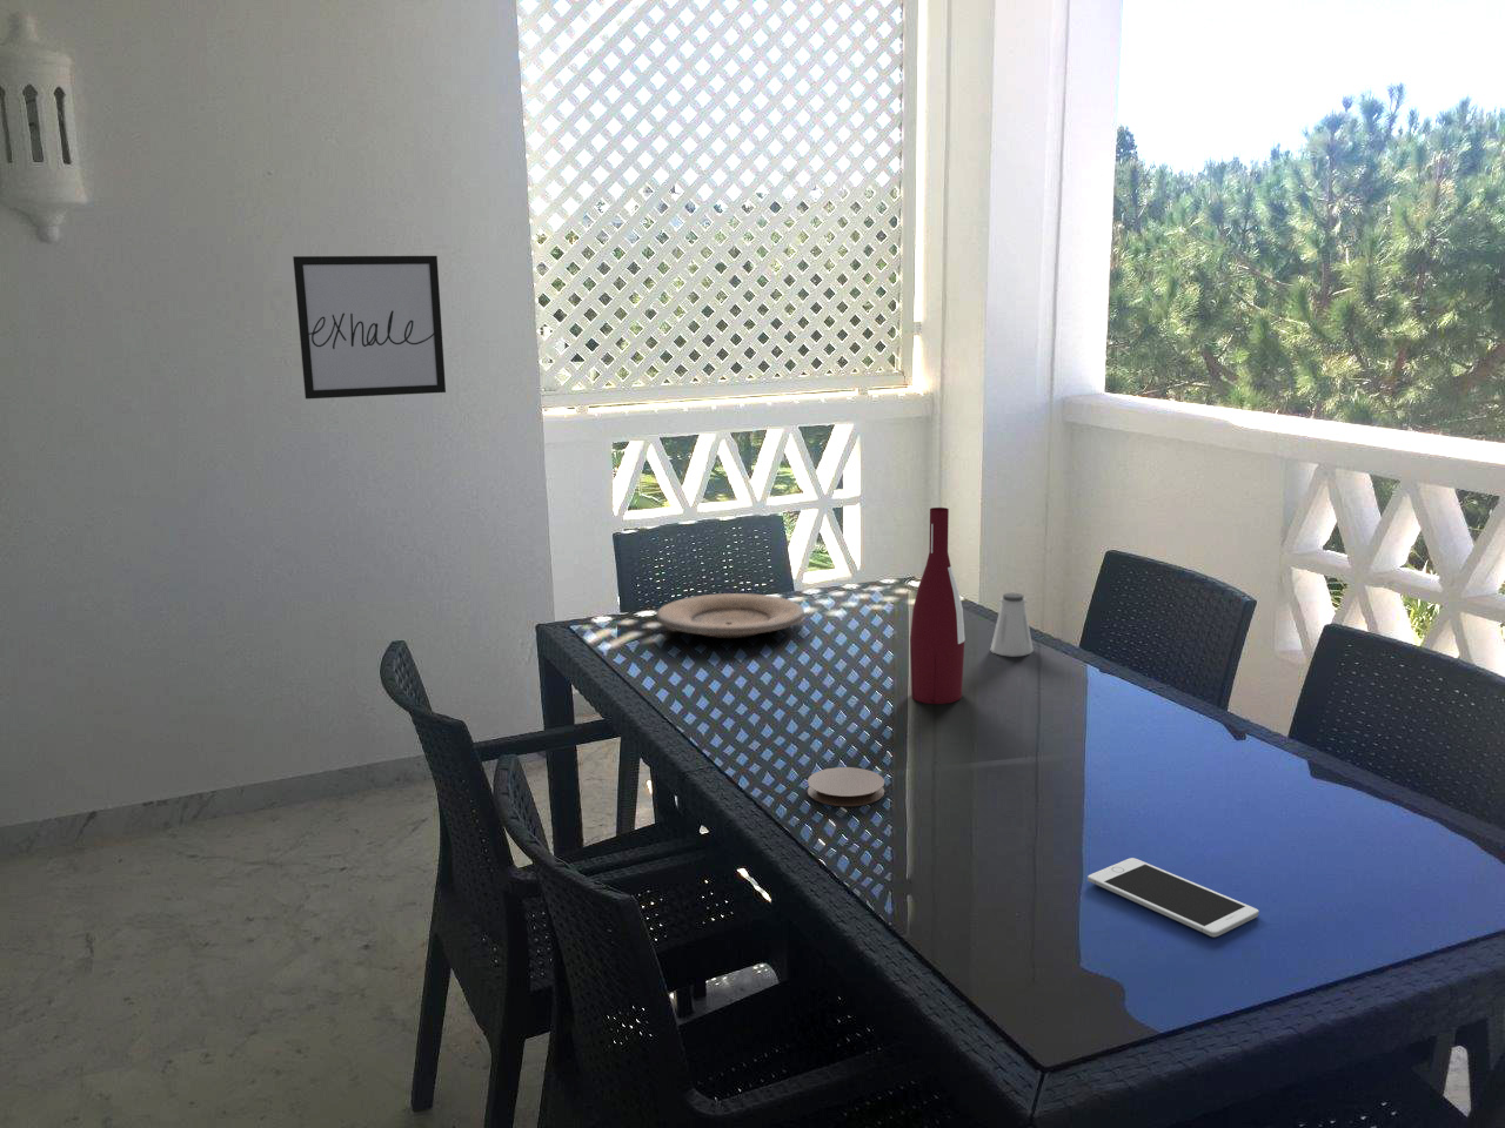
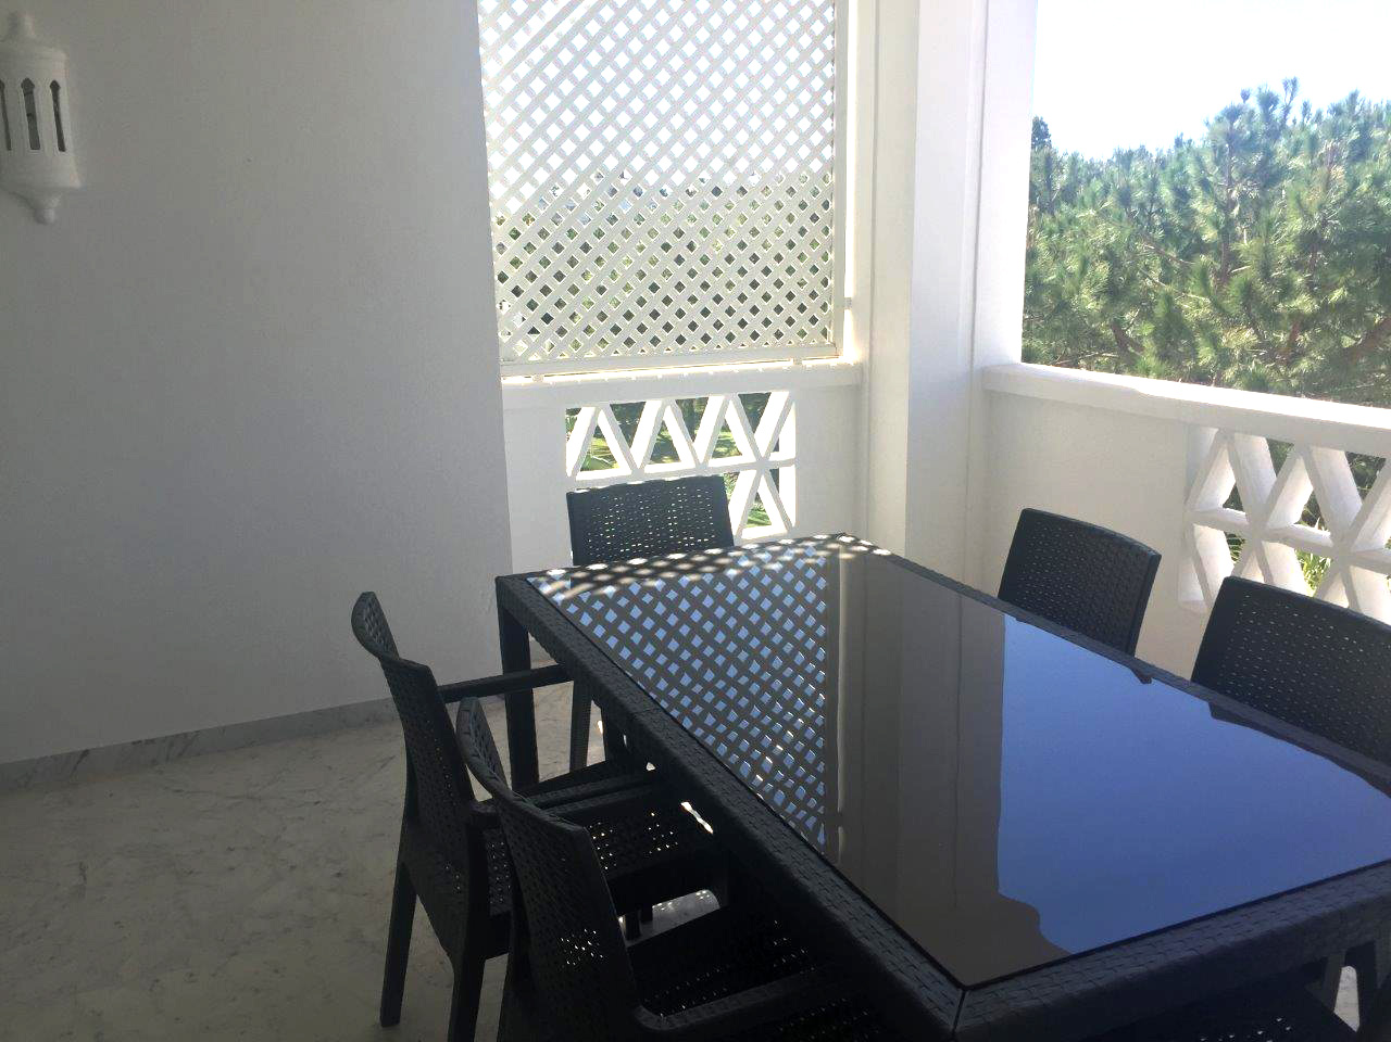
- cell phone [1087,857,1260,937]
- wall art [292,255,447,399]
- alcohol [909,506,966,705]
- plate [655,592,806,639]
- coaster [807,767,885,807]
- saltshaker [990,592,1035,658]
